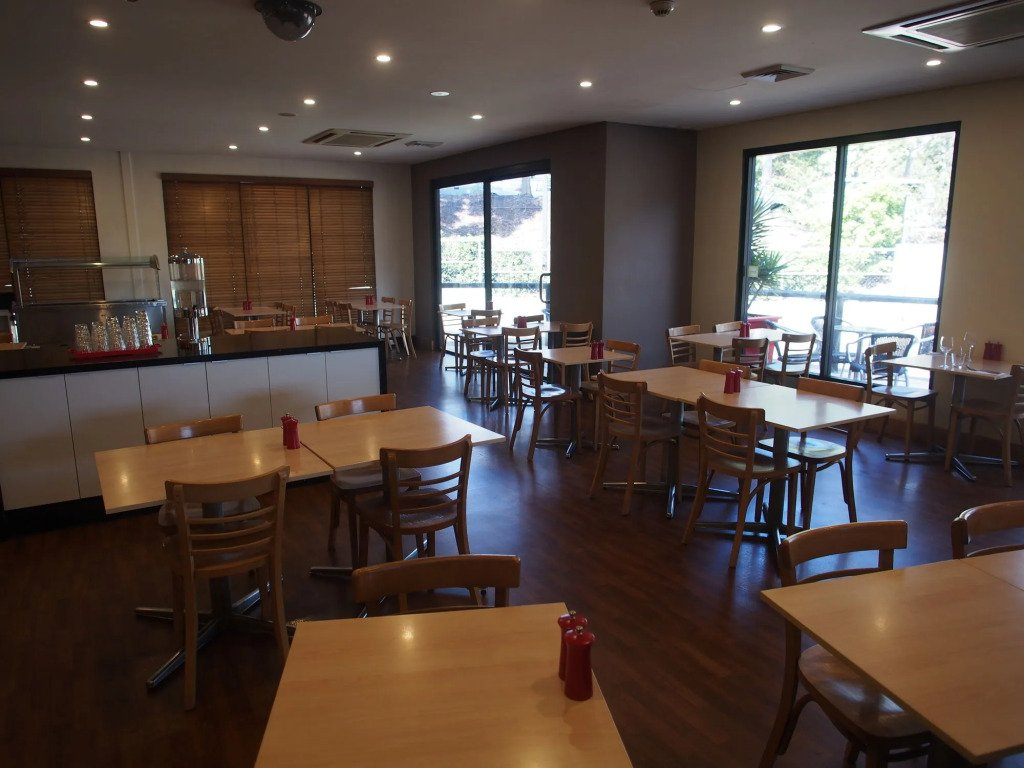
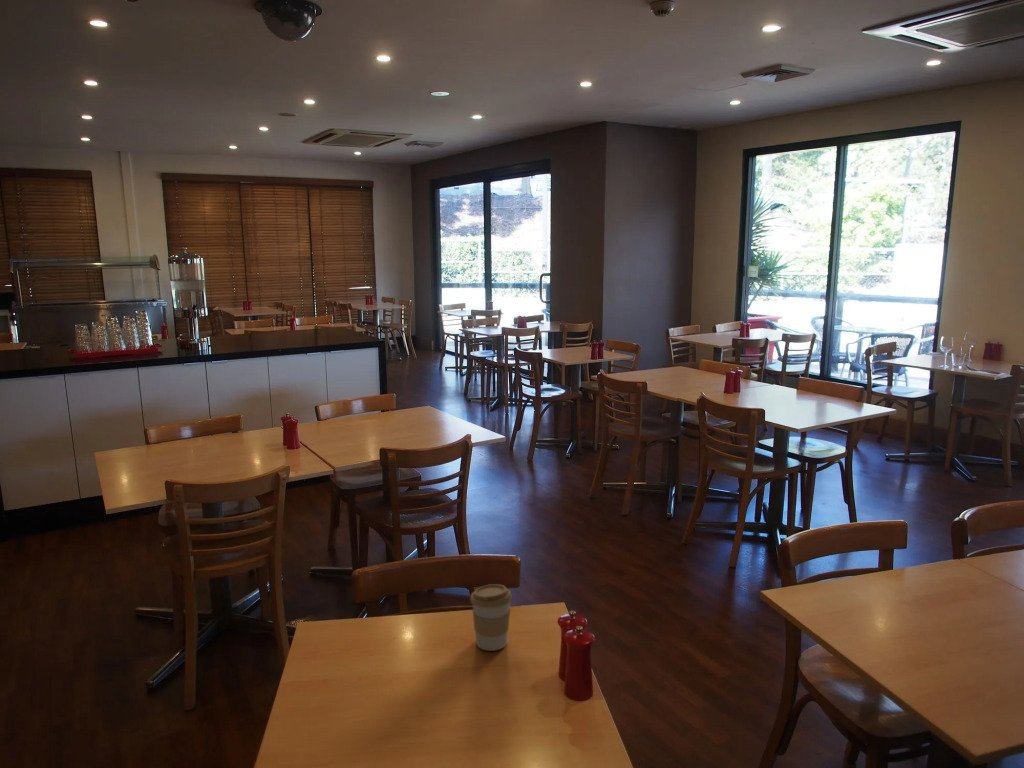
+ coffee cup [469,583,513,652]
